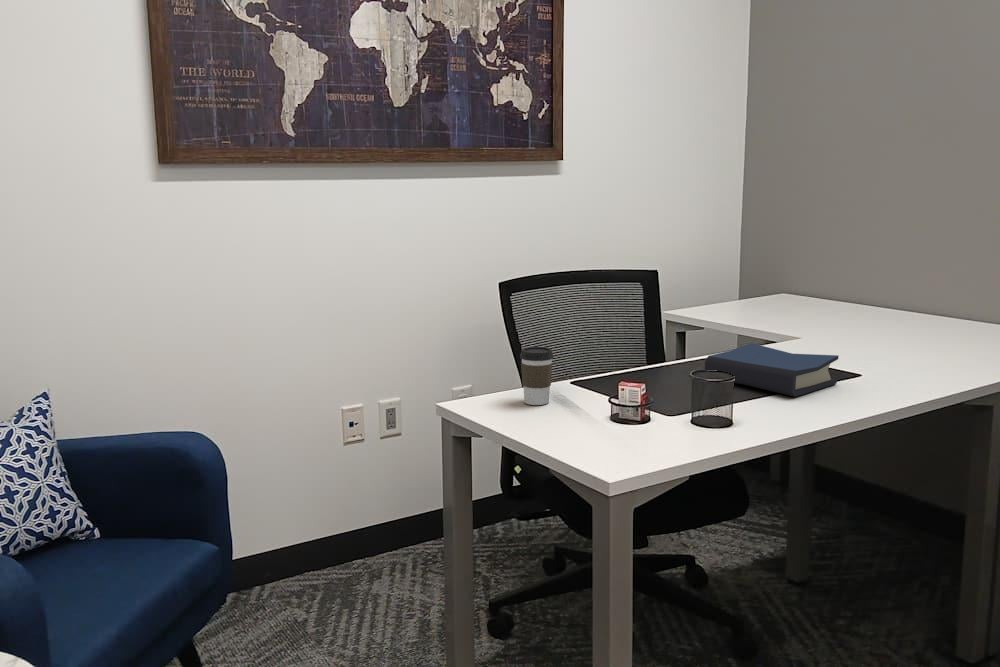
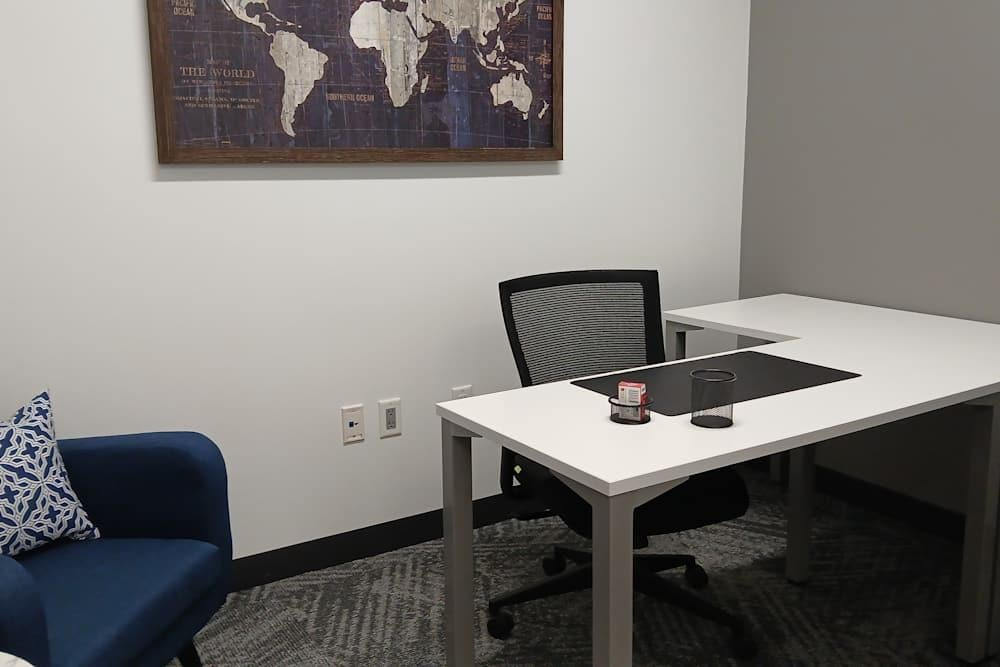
- coffee cup [519,346,554,406]
- hardback book [704,342,840,398]
